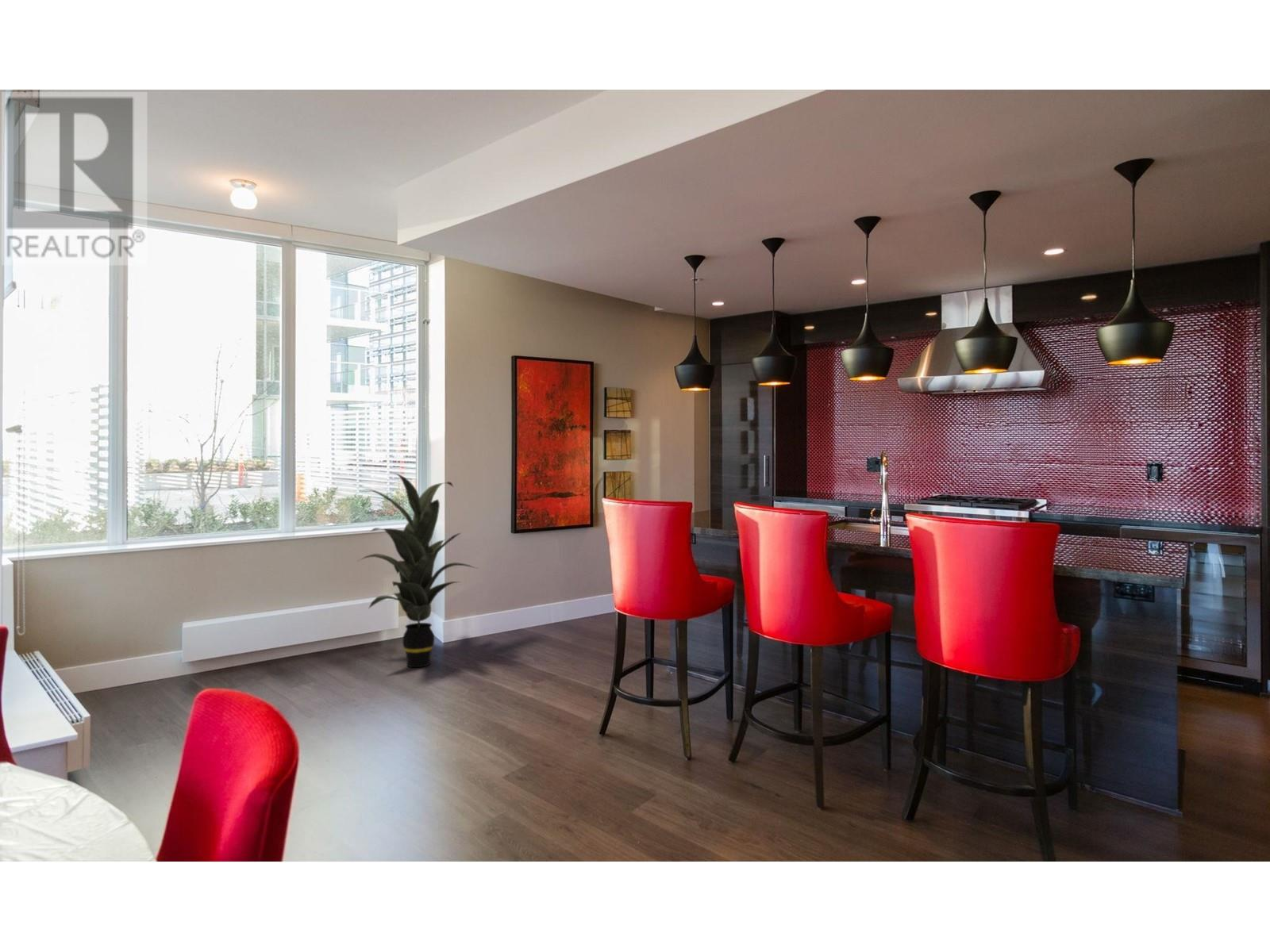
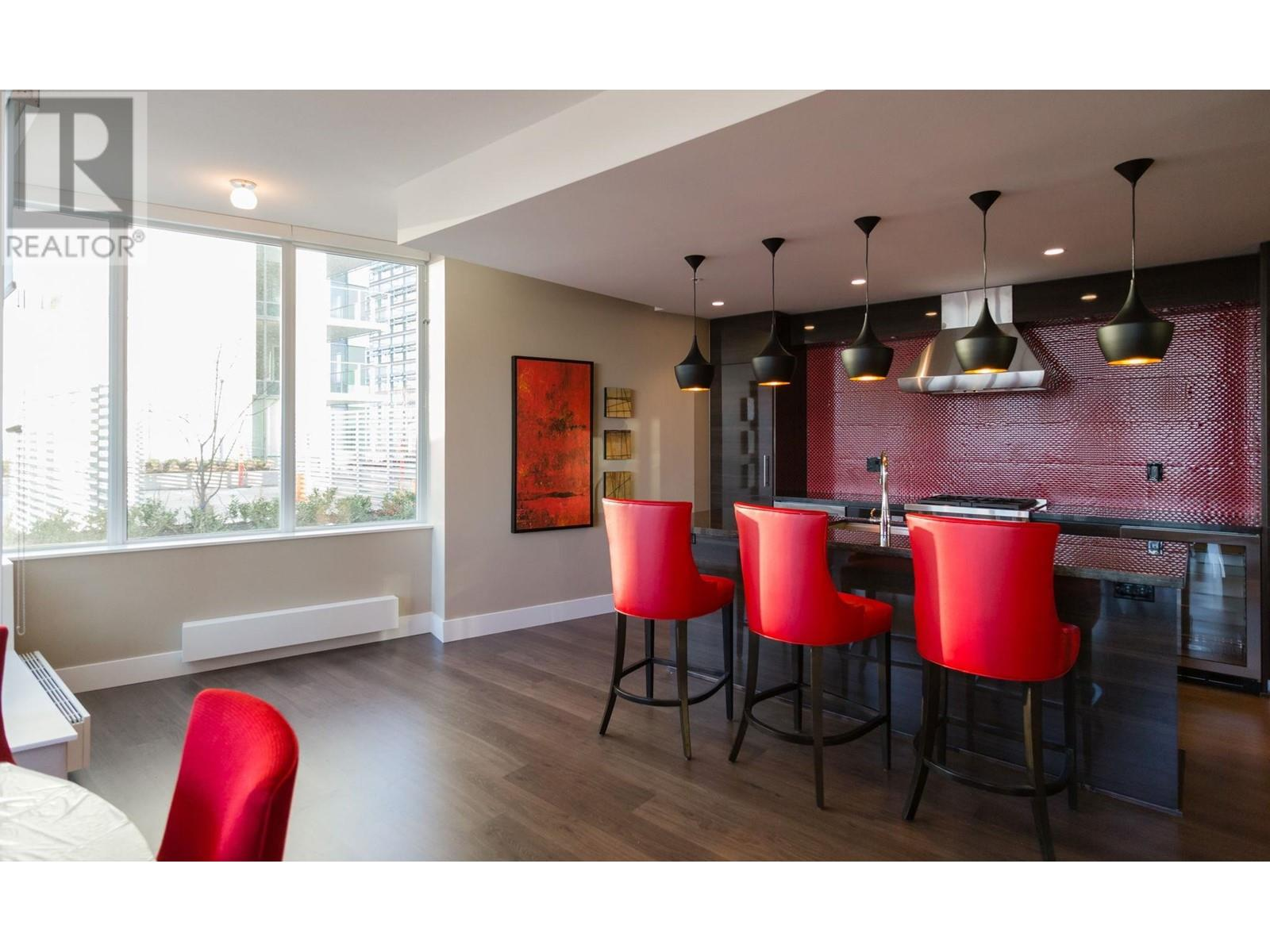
- indoor plant [356,471,479,668]
